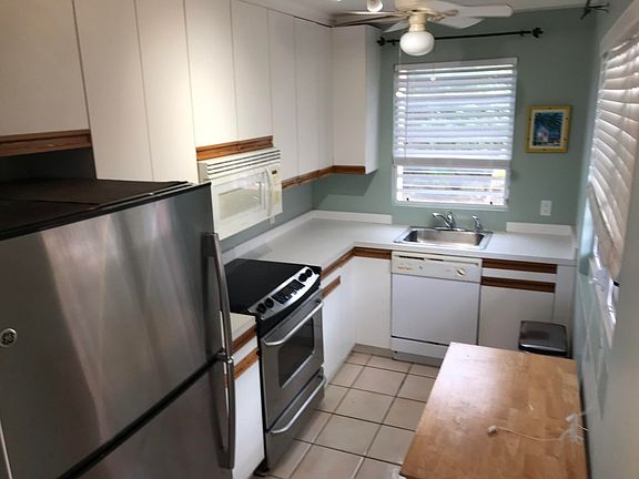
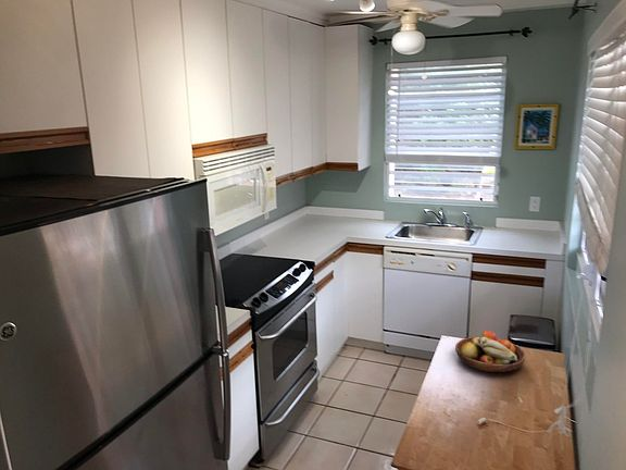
+ fruit bowl [454,330,526,373]
